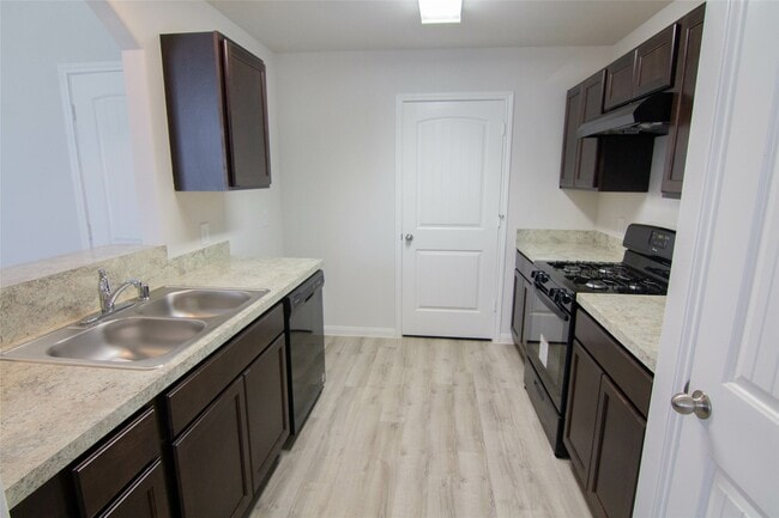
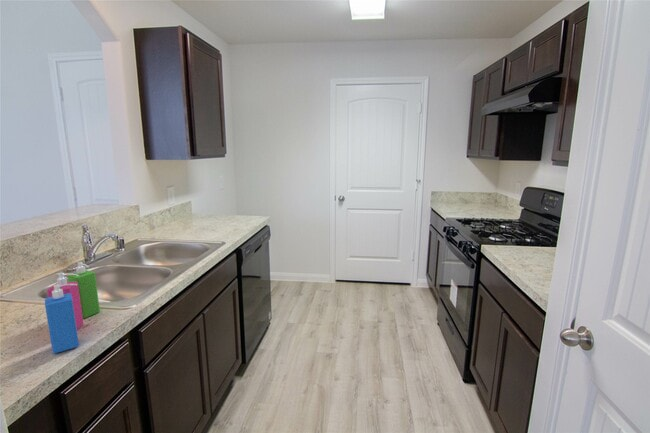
+ soap dispenser [44,261,101,354]
